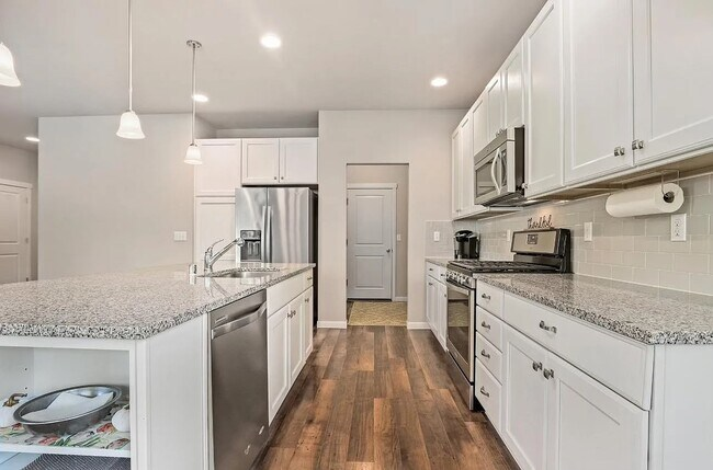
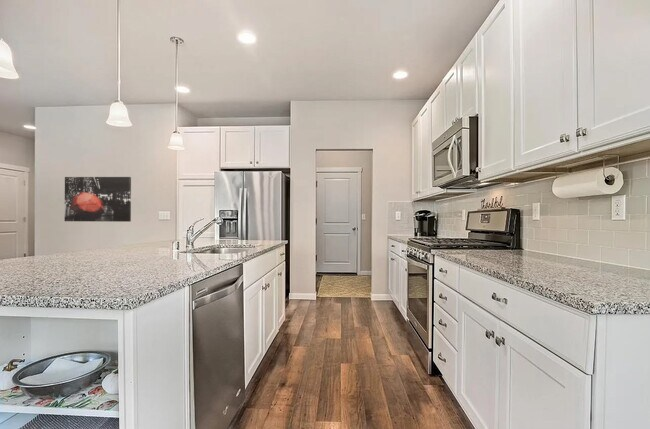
+ wall art [64,176,132,223]
